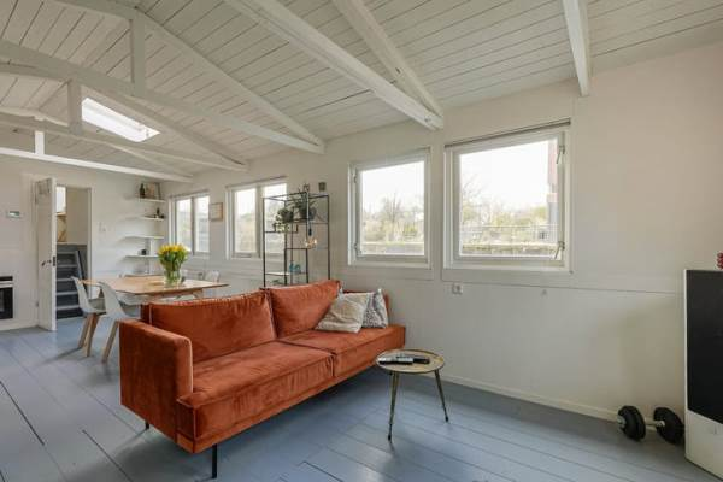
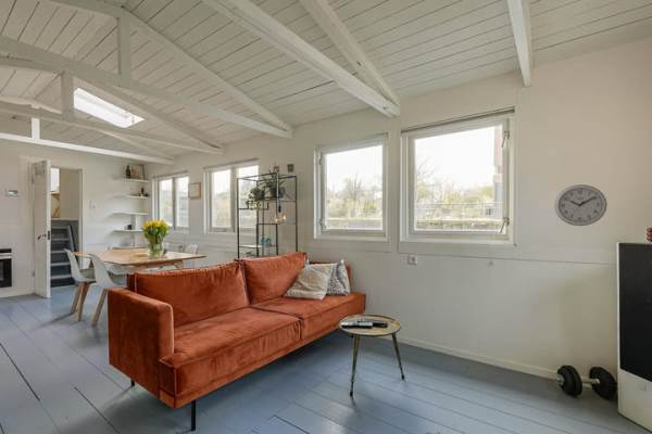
+ wall clock [553,183,609,227]
